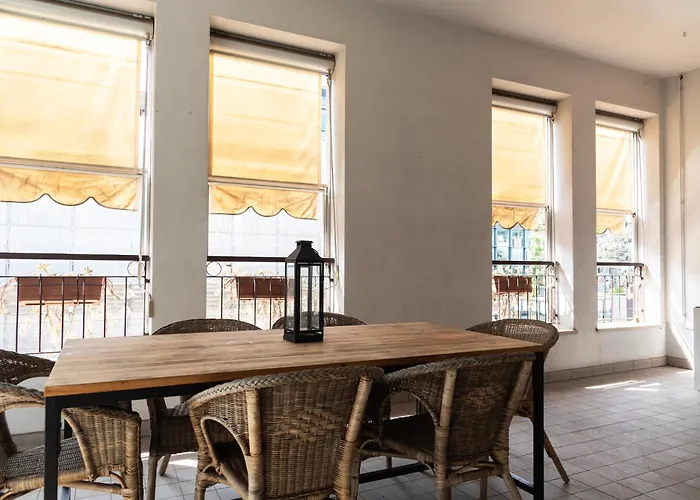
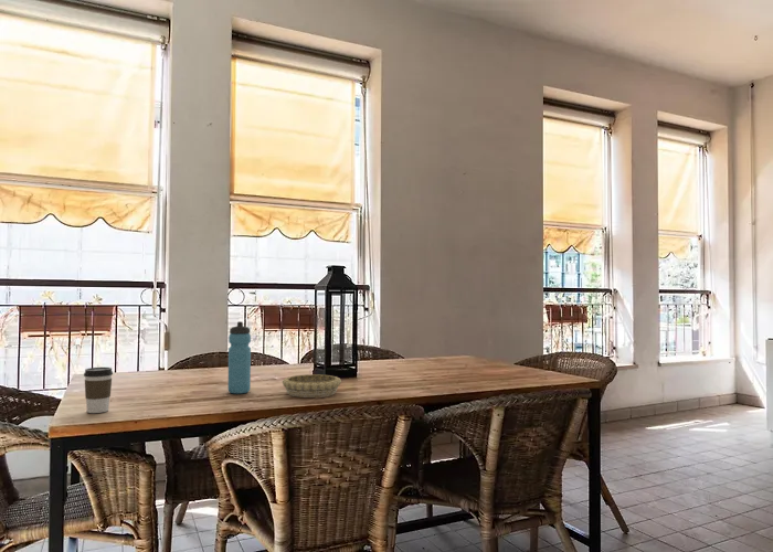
+ water bottle [226,320,252,395]
+ decorative bowl [282,373,342,399]
+ coffee cup [83,367,114,414]
